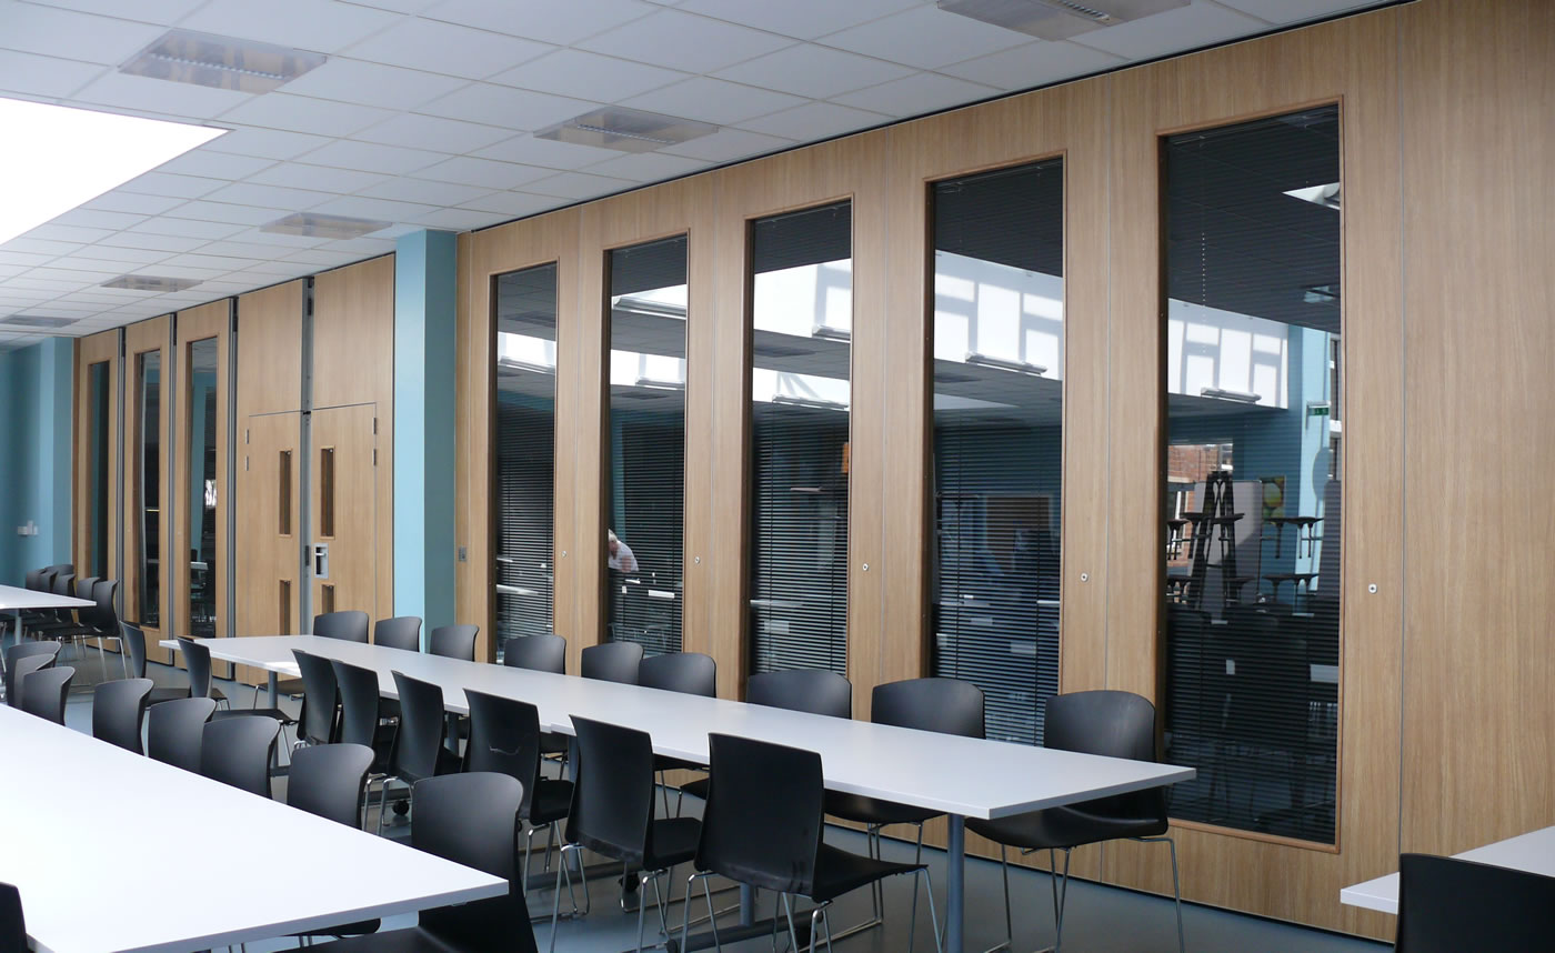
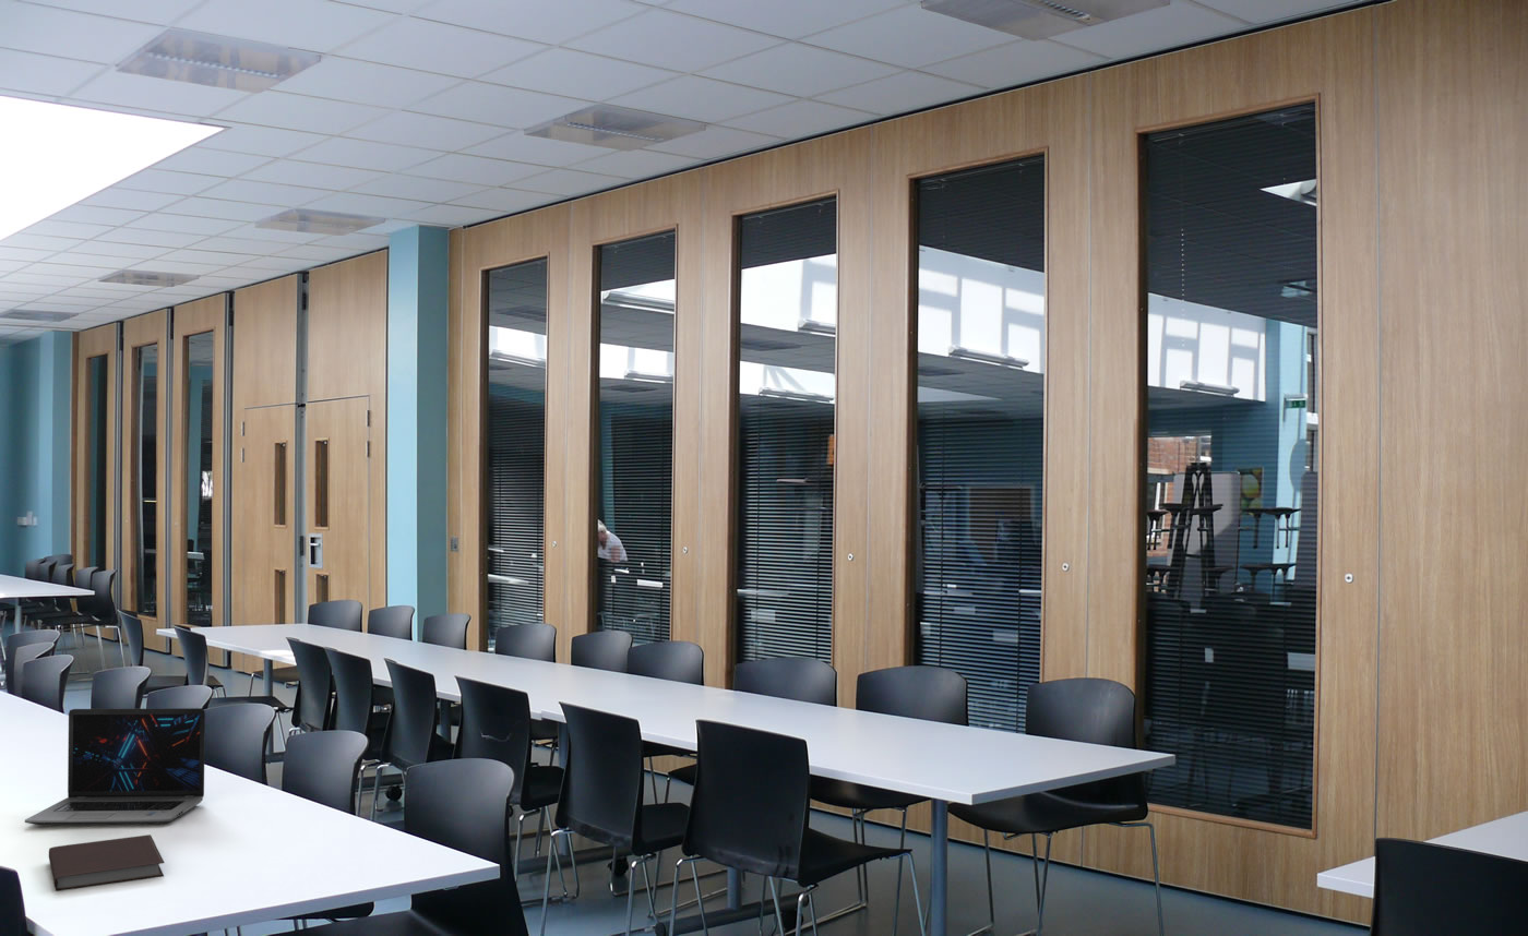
+ laptop [24,707,206,826]
+ notebook [48,833,165,892]
